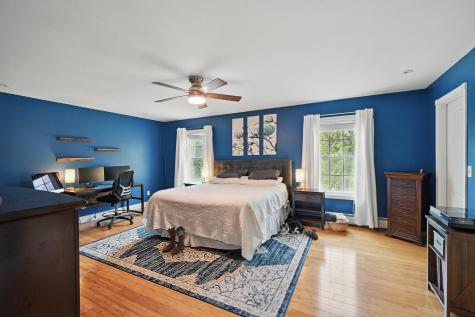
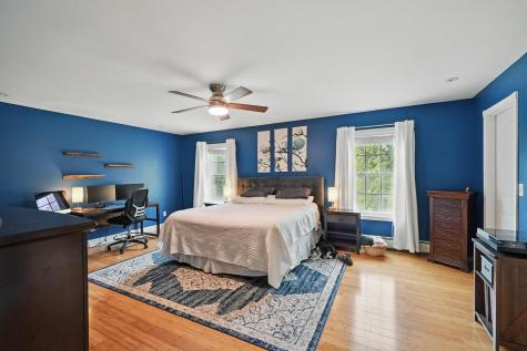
- boots [161,225,186,255]
